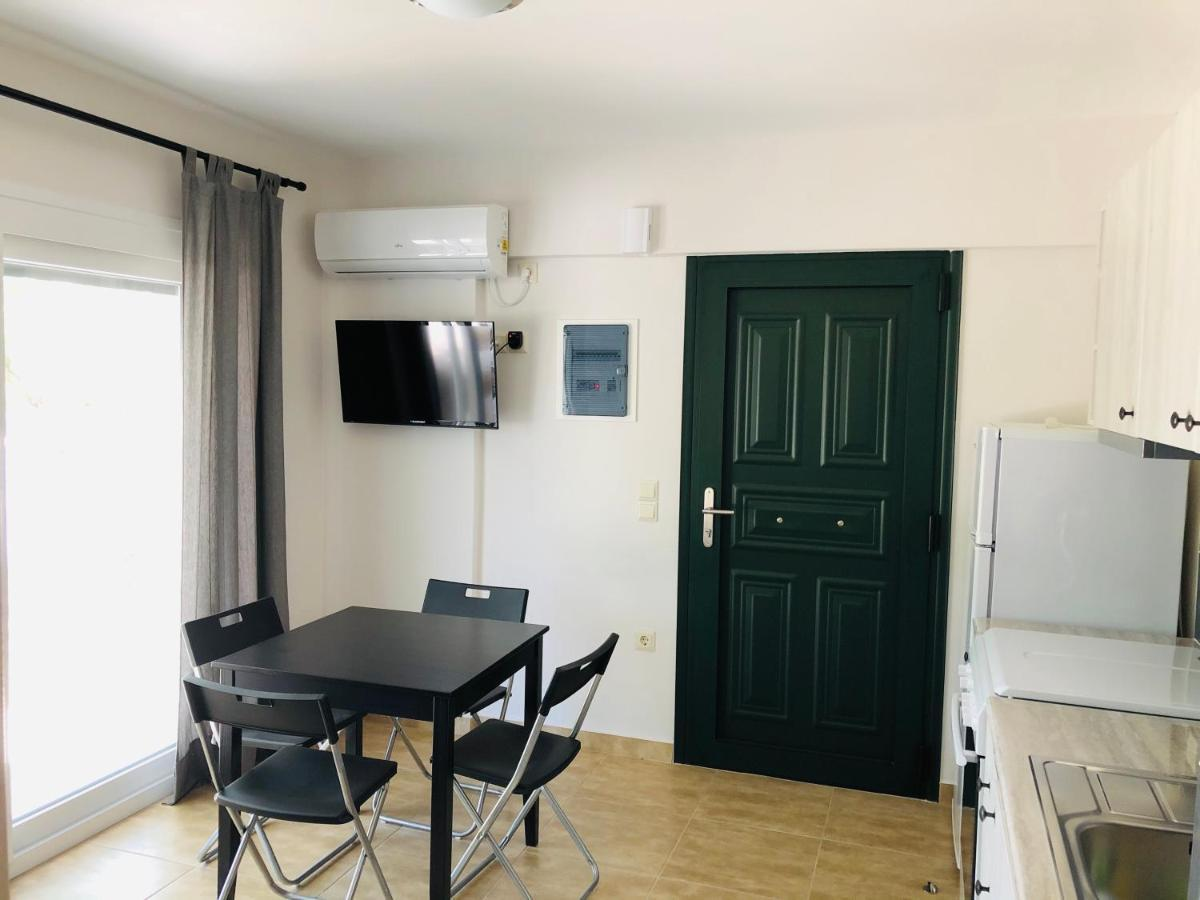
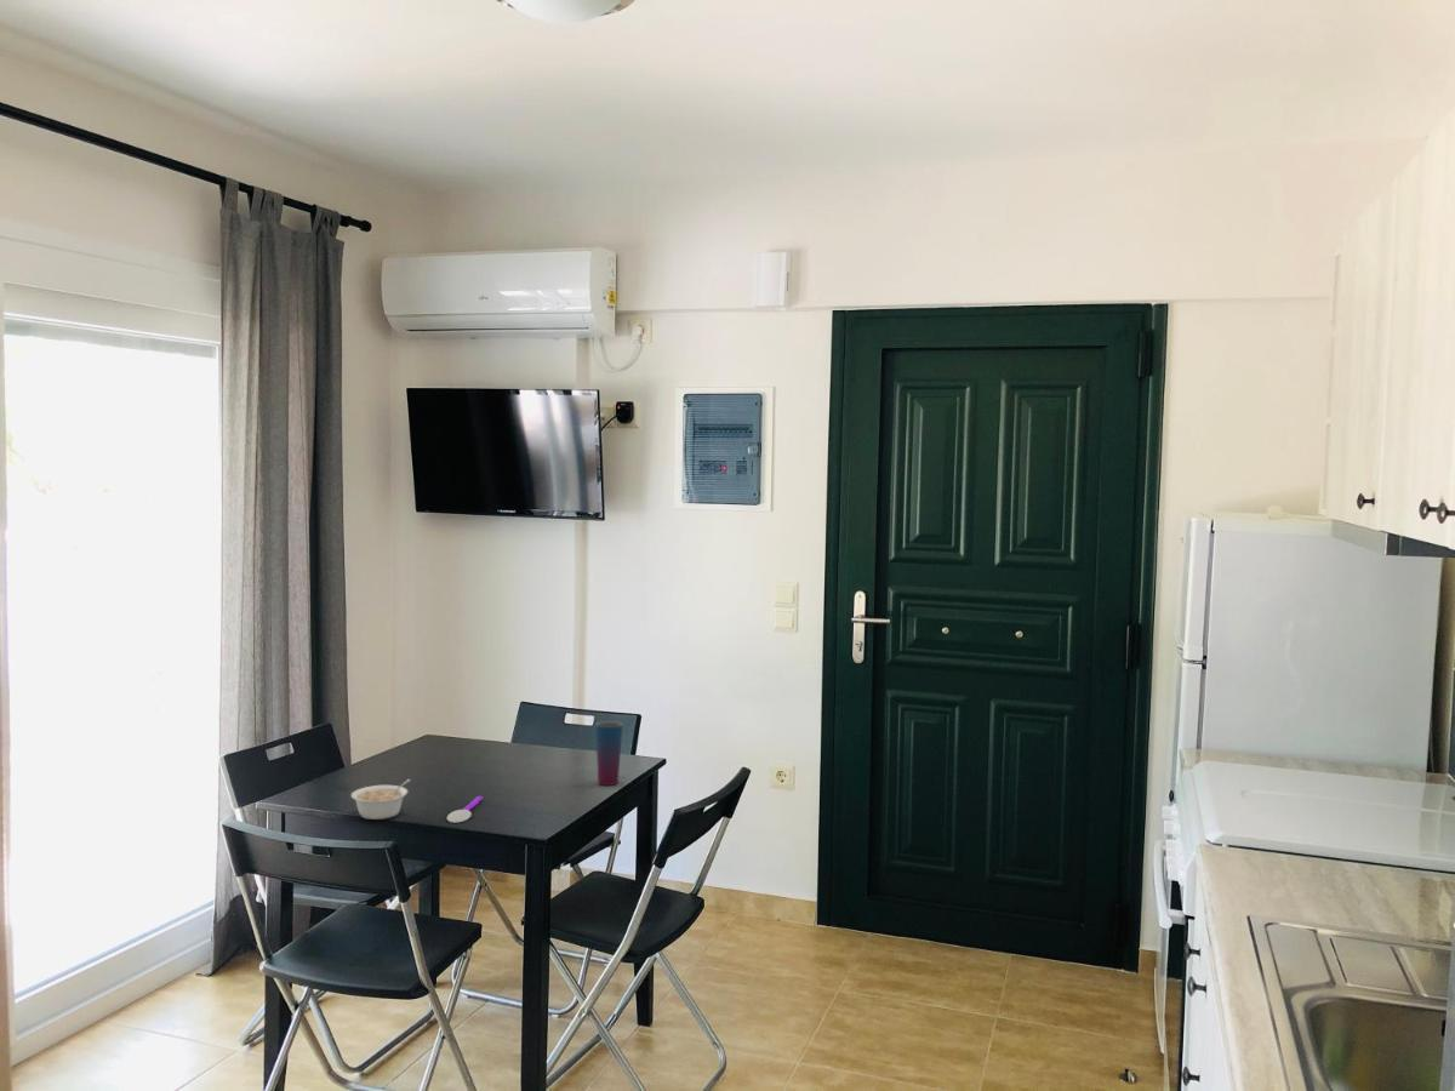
+ spoon [446,795,484,824]
+ cup [594,720,624,787]
+ legume [350,778,412,821]
